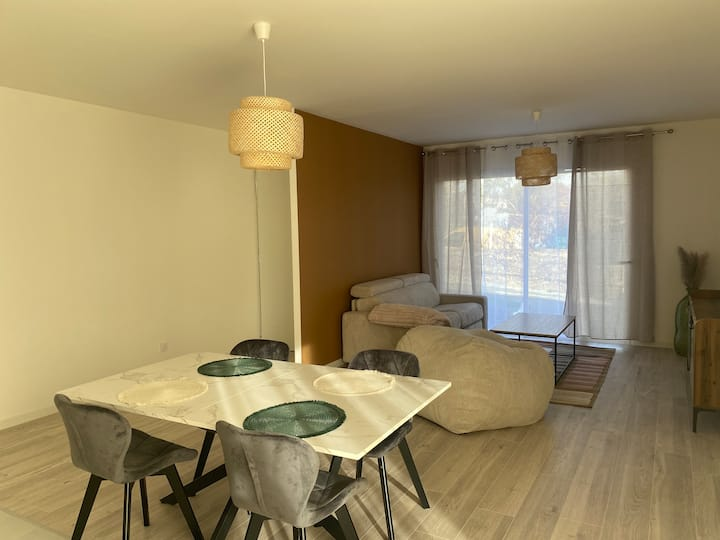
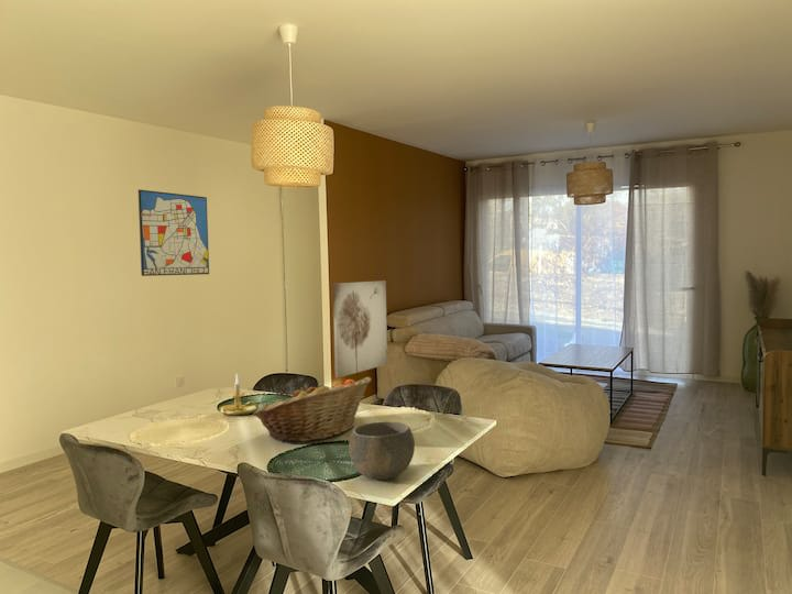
+ candle holder [218,373,257,416]
+ bowl [348,420,416,481]
+ wall art [138,188,210,277]
+ fruit basket [252,376,372,443]
+ wall art [332,279,388,380]
